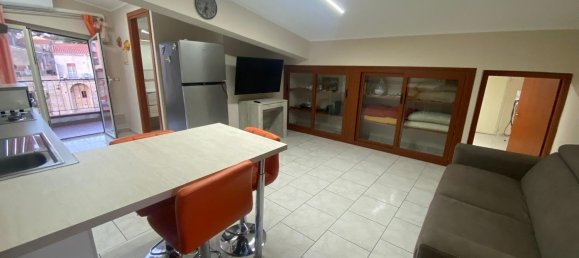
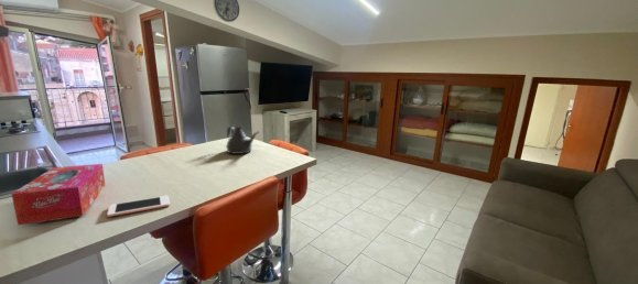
+ cell phone [106,195,171,218]
+ tissue box [11,163,106,227]
+ teapot [225,125,261,155]
